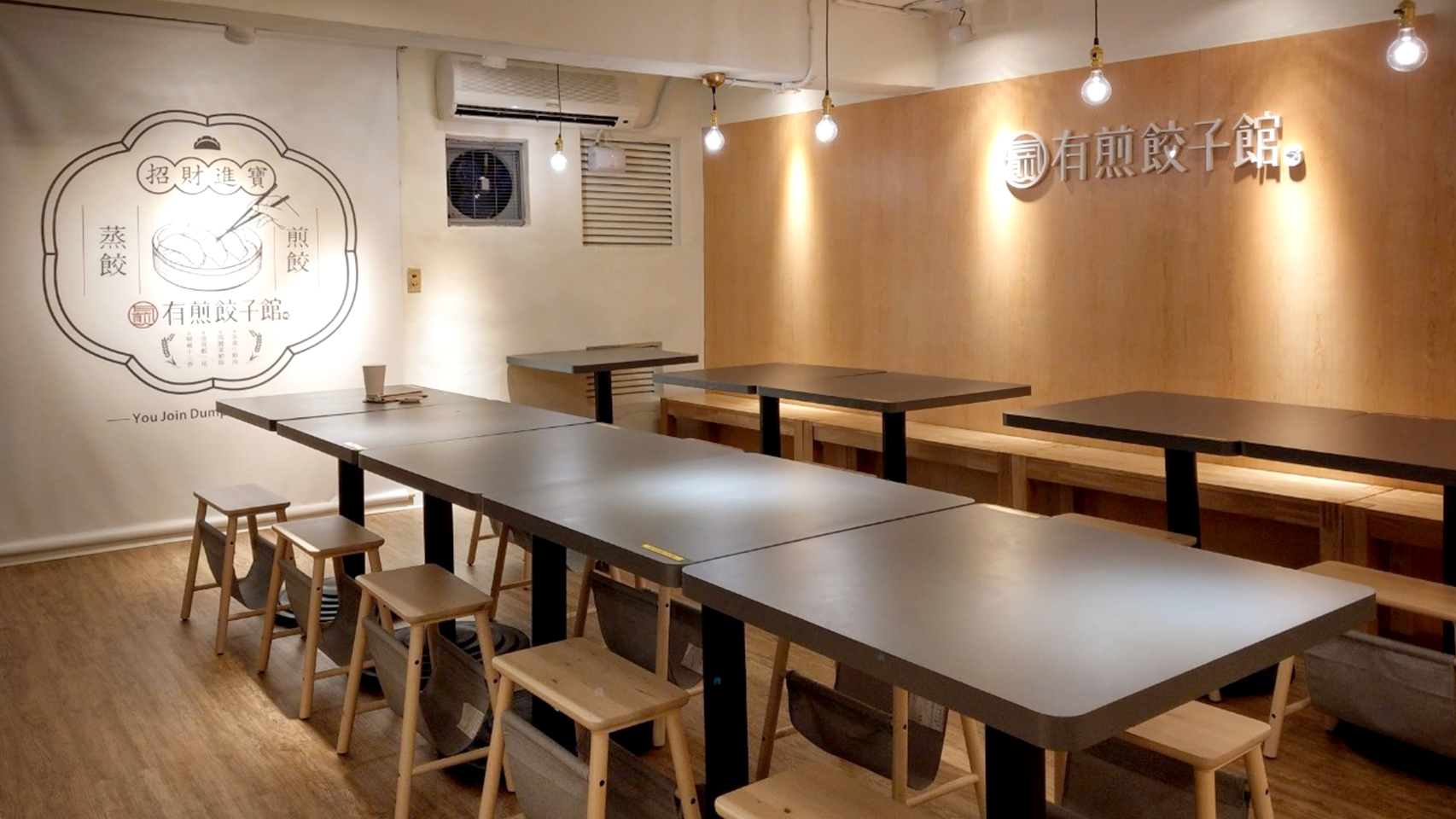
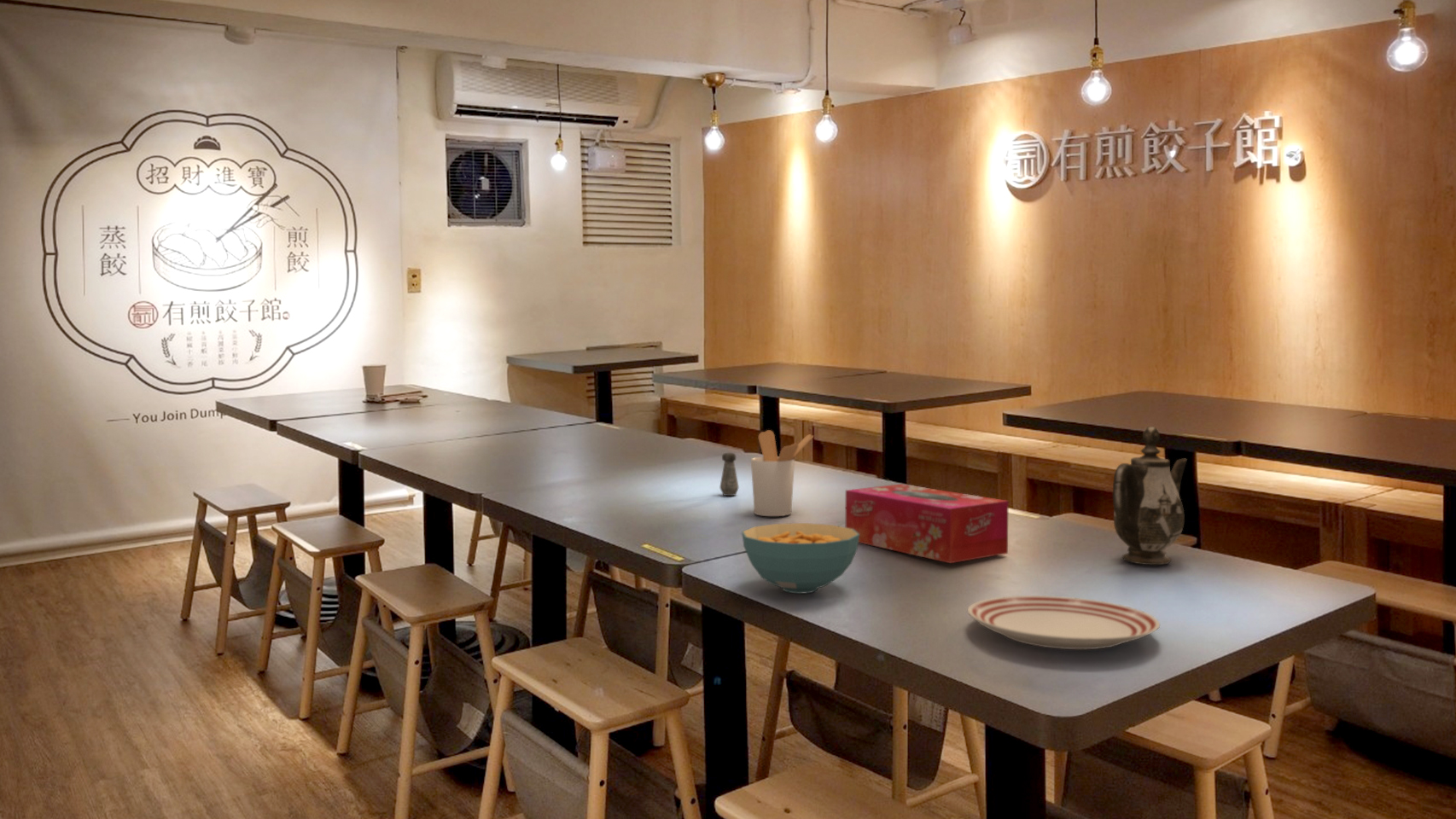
+ utensil holder [750,429,814,517]
+ salt shaker [719,452,740,497]
+ tissue box [845,483,1010,564]
+ dinner plate [967,595,1161,650]
+ teapot [1112,426,1188,566]
+ cereal bowl [741,522,859,595]
